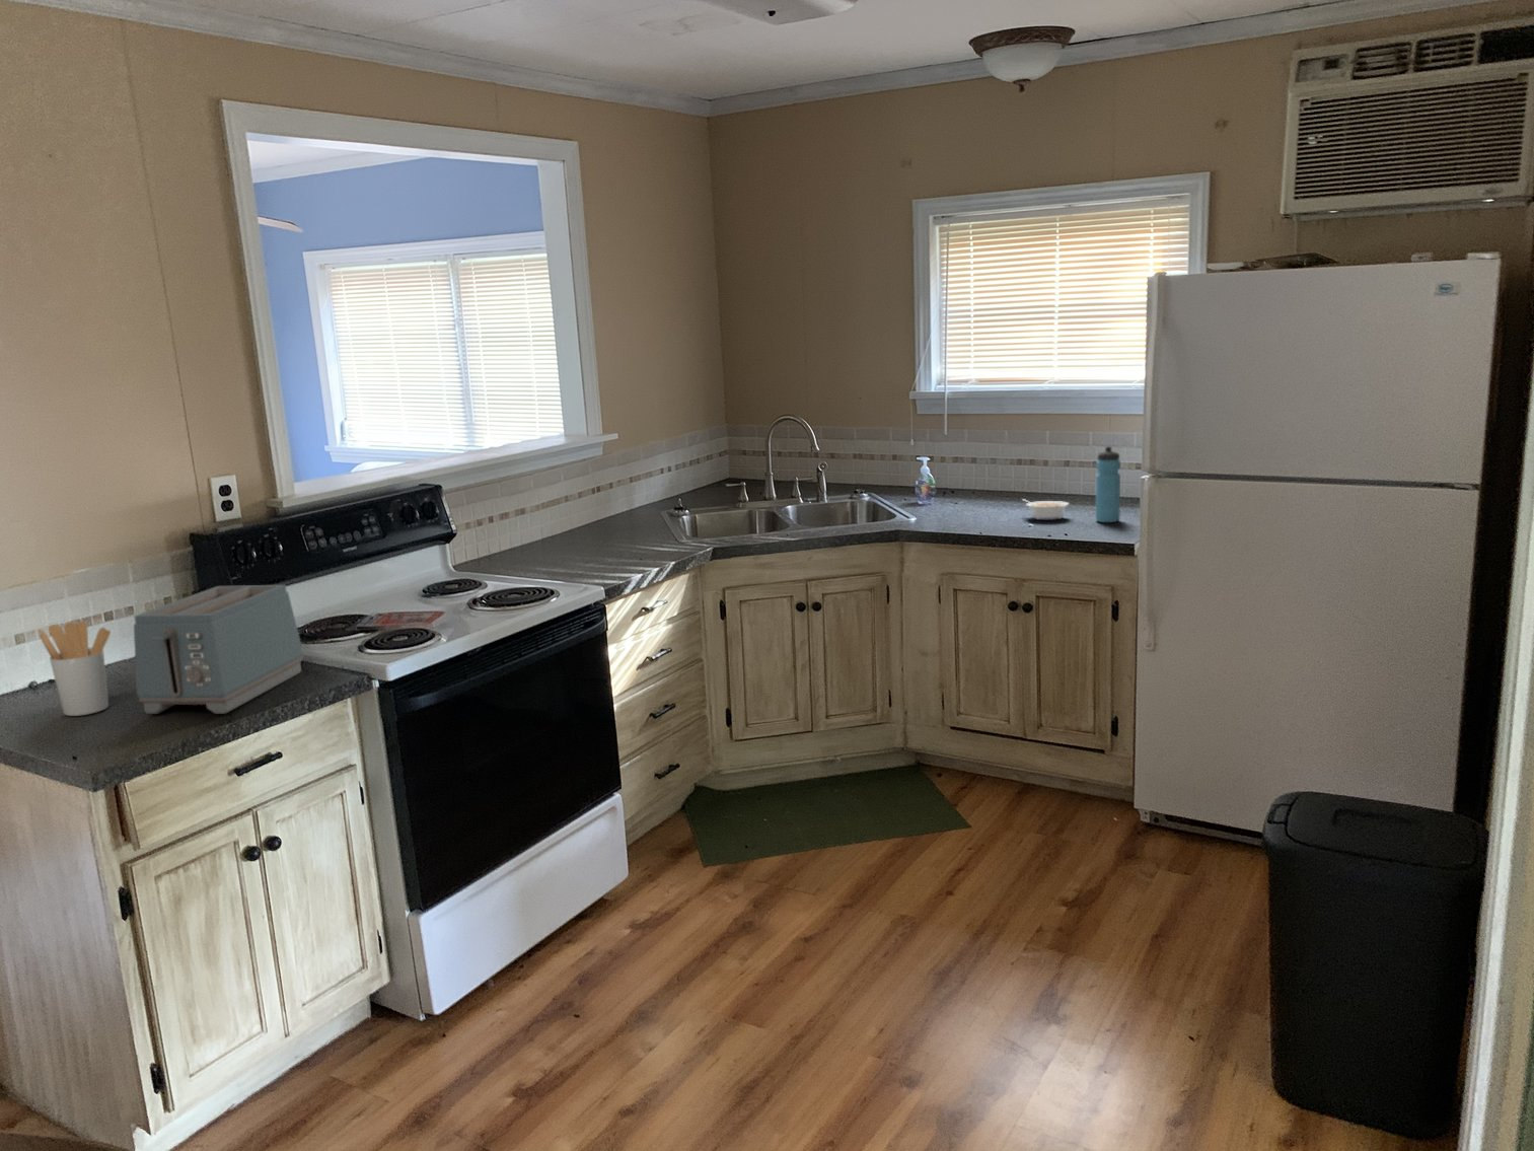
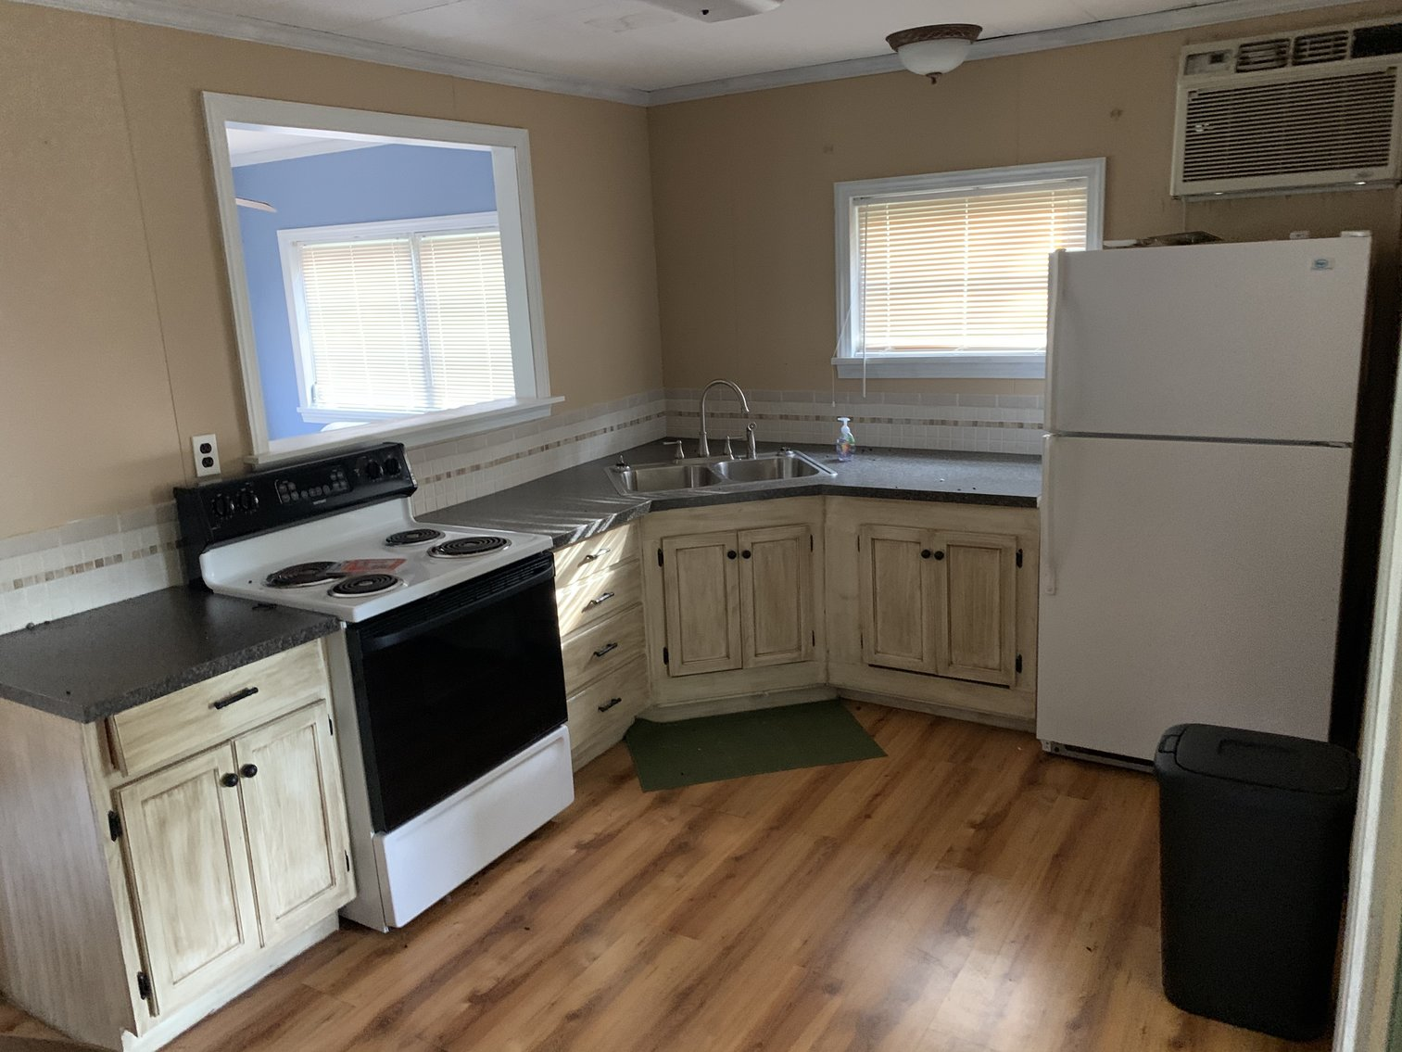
- utensil holder [39,619,111,717]
- toaster [133,584,305,715]
- legume [1021,498,1071,521]
- water bottle [1095,445,1122,524]
